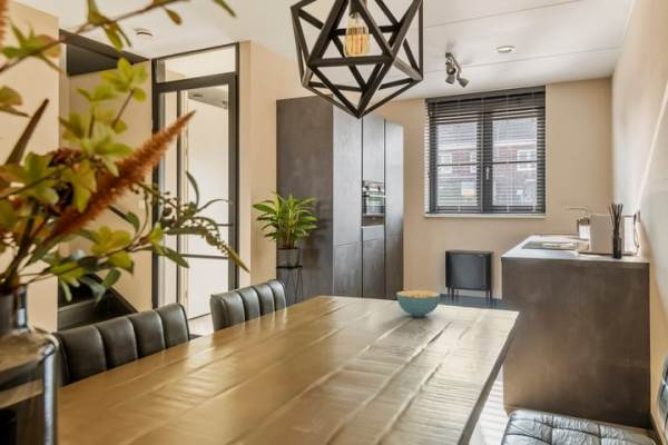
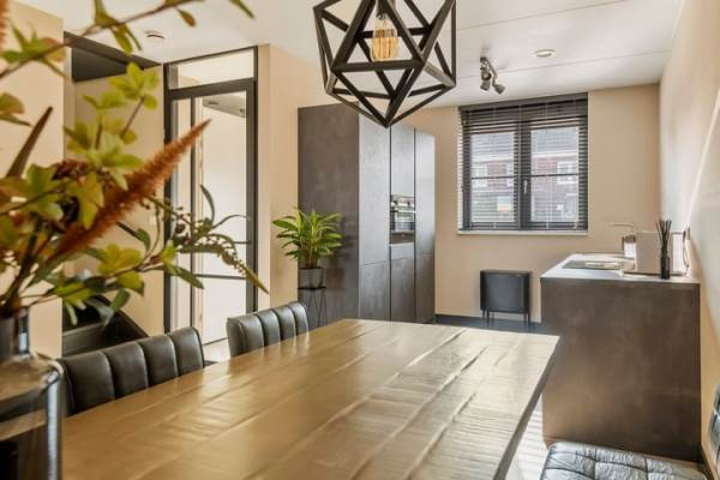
- cereal bowl [395,289,441,317]
